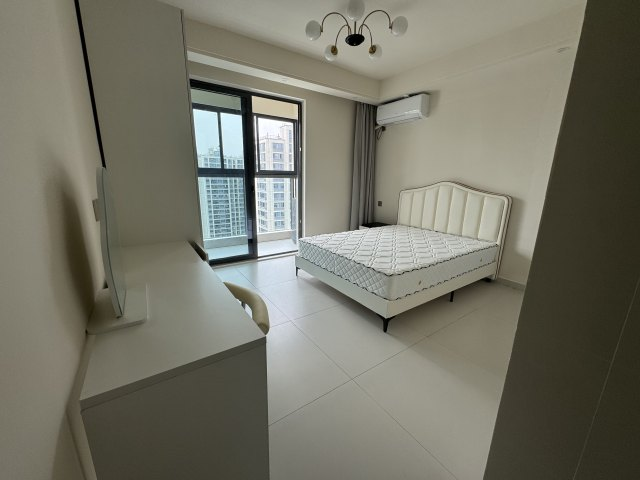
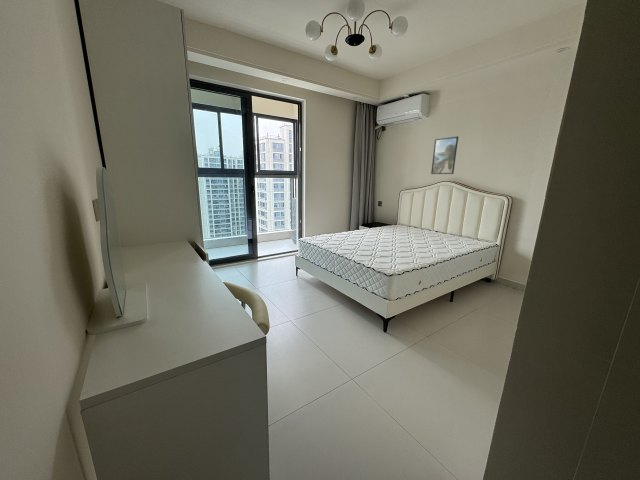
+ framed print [430,135,459,175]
